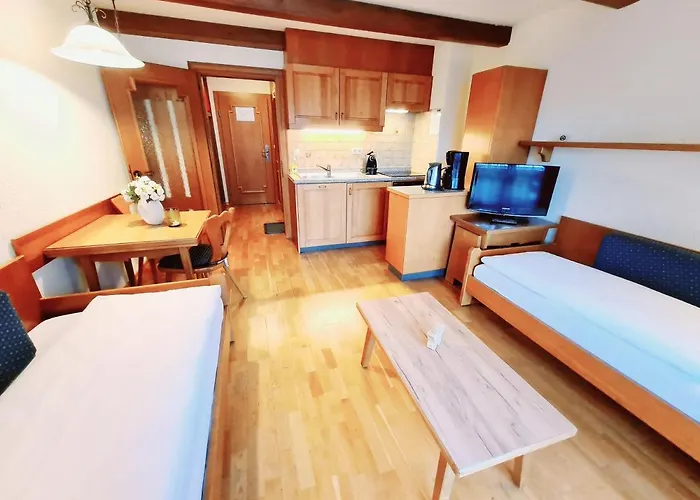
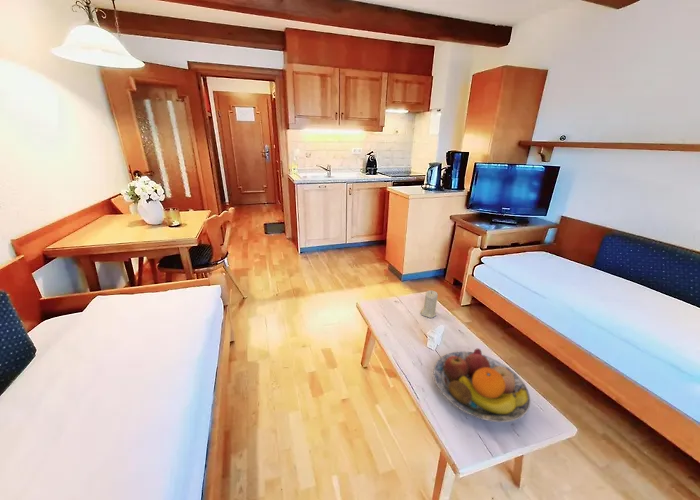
+ candle [420,289,439,319]
+ fruit bowl [433,347,532,423]
